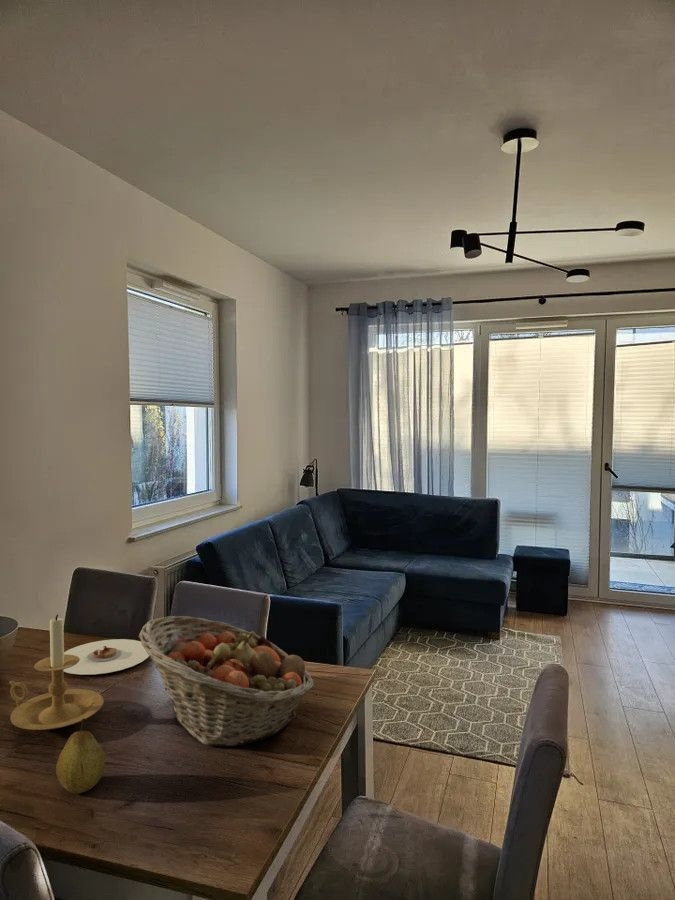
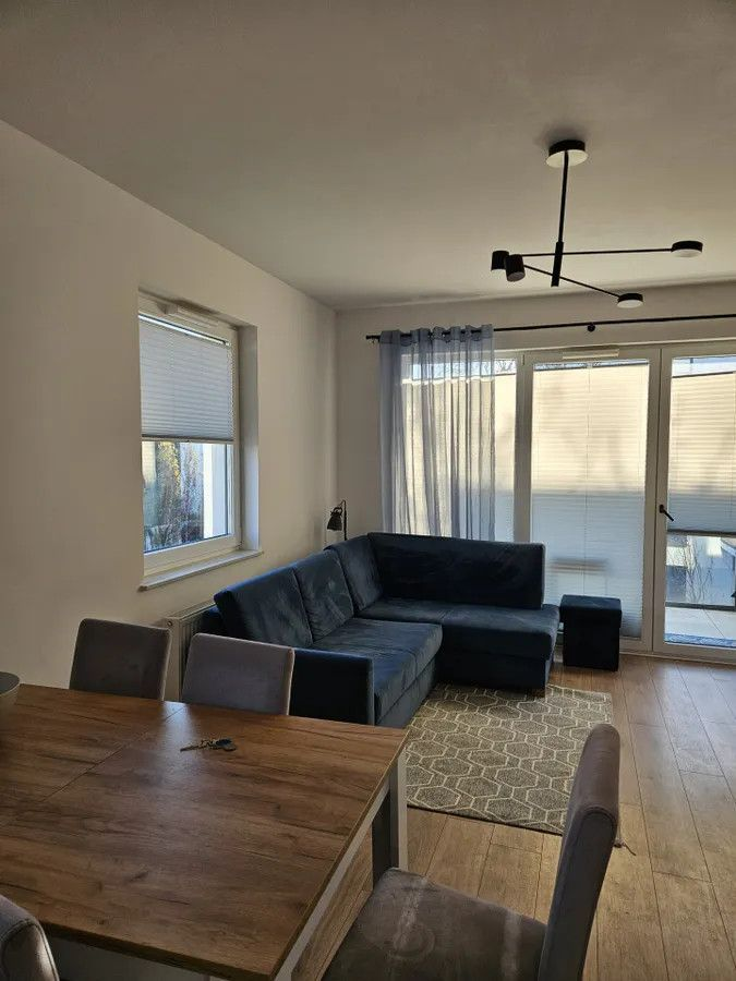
- plate [64,638,150,676]
- candle holder [8,614,105,731]
- fruit [55,719,106,795]
- fruit basket [137,615,315,747]
